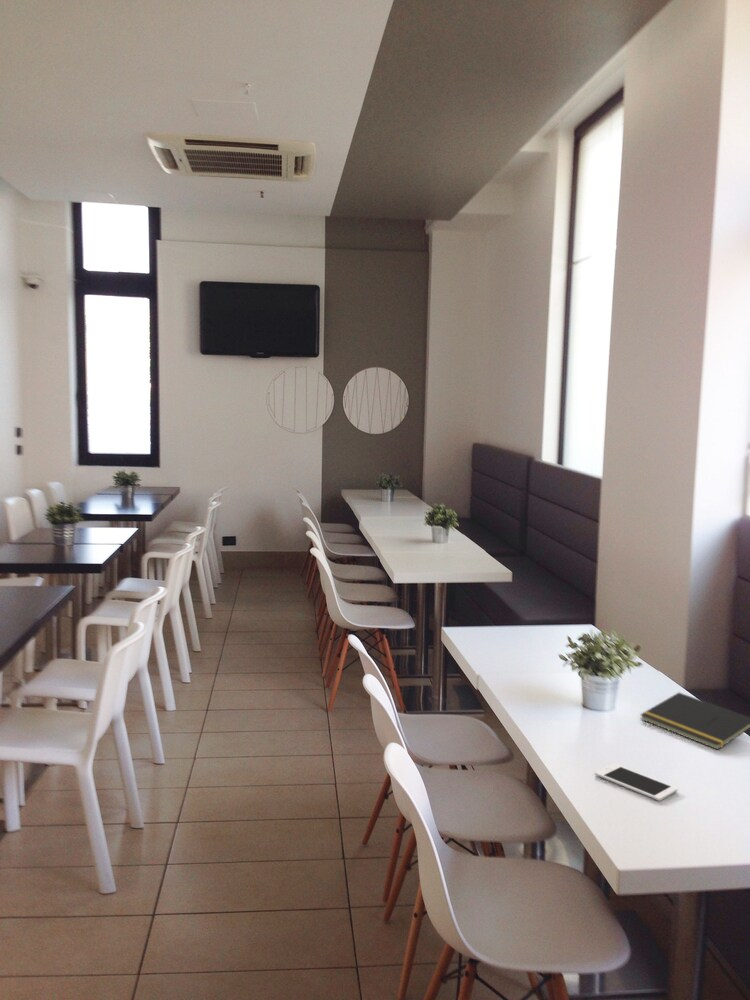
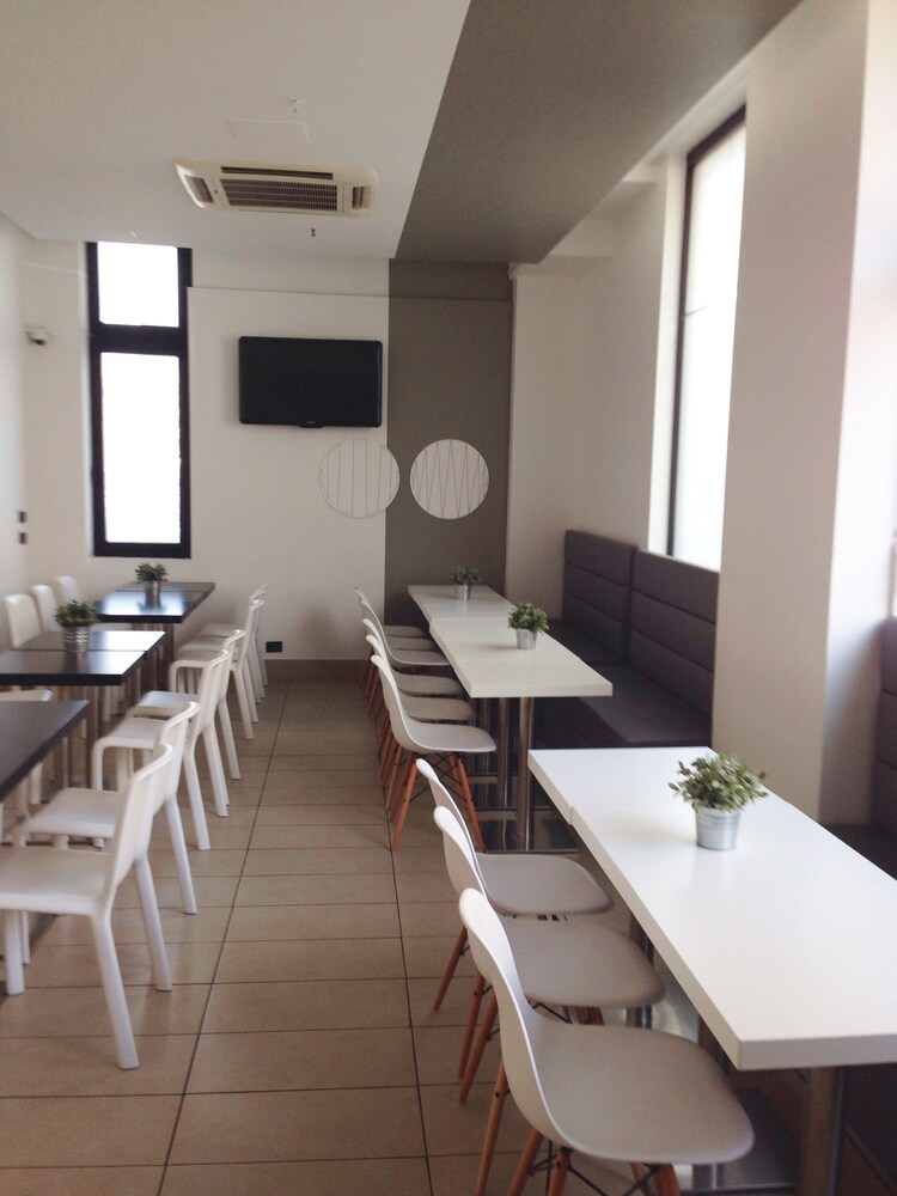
- cell phone [594,763,679,802]
- notepad [639,691,750,751]
